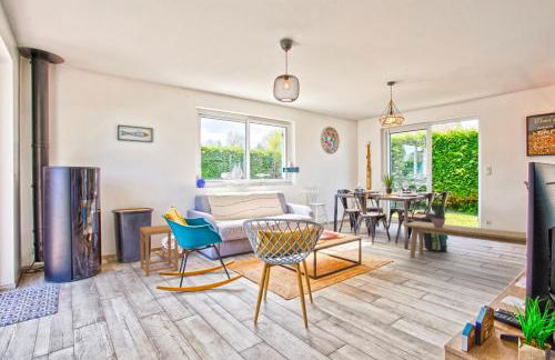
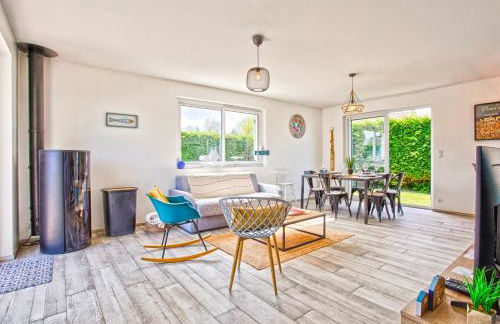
- potted plant [426,198,448,228]
- backpack [422,213,448,253]
- bench [402,220,527,259]
- side table [139,223,180,277]
